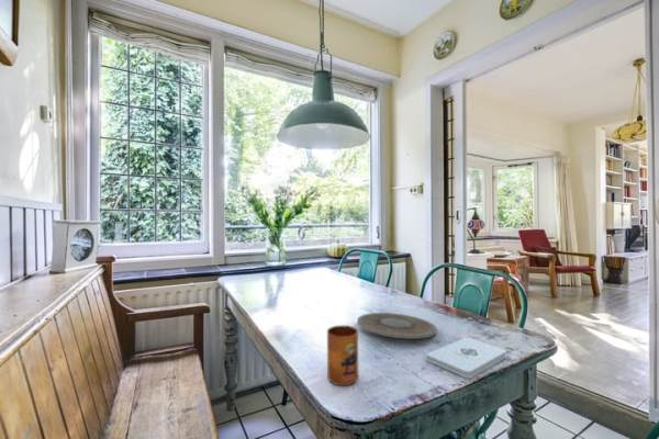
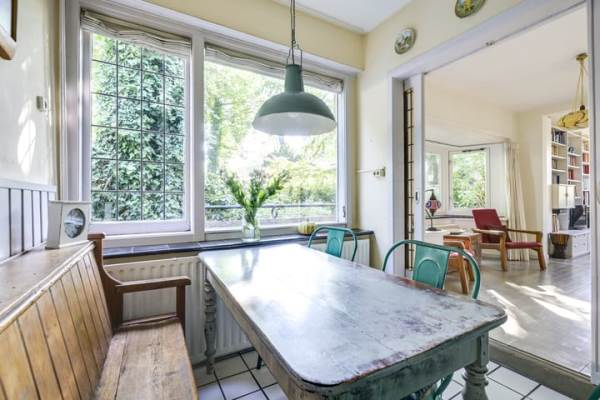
- notepad [425,336,507,379]
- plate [356,312,438,340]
- mug [326,324,359,386]
